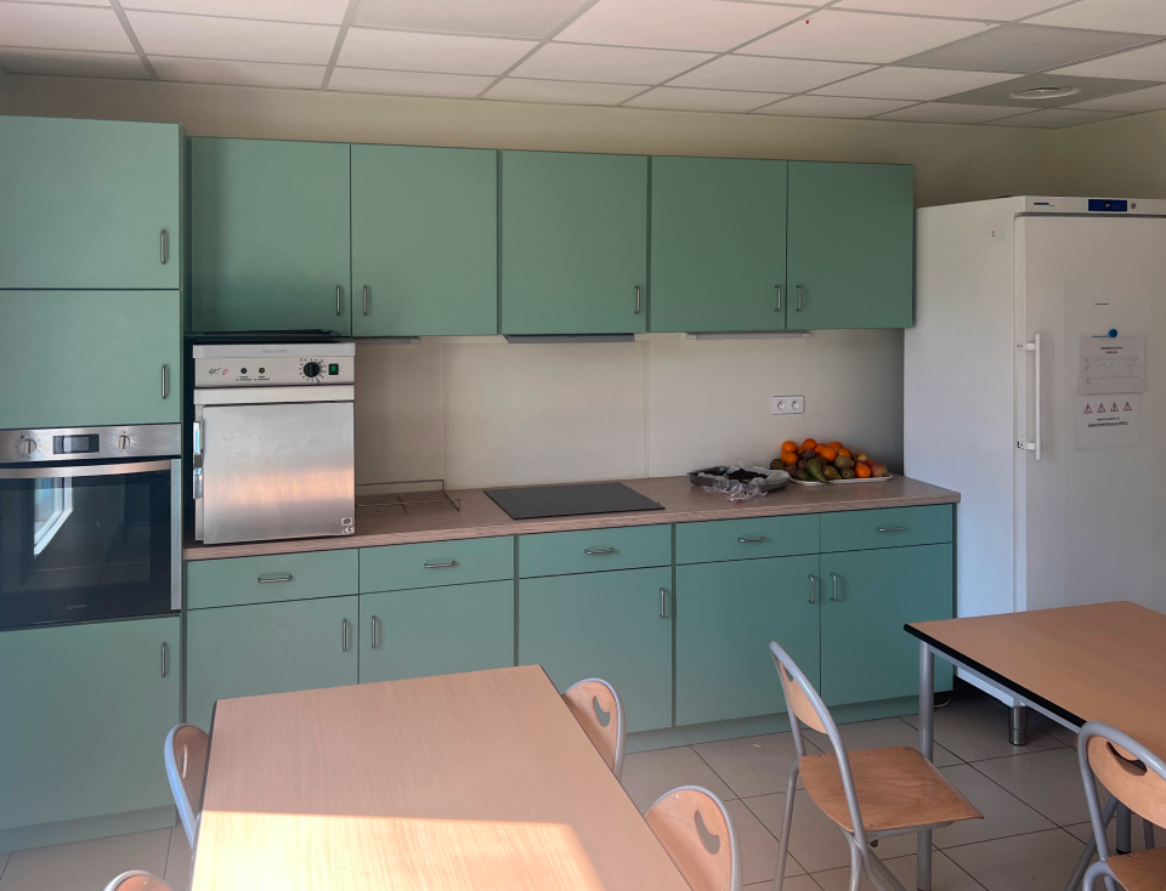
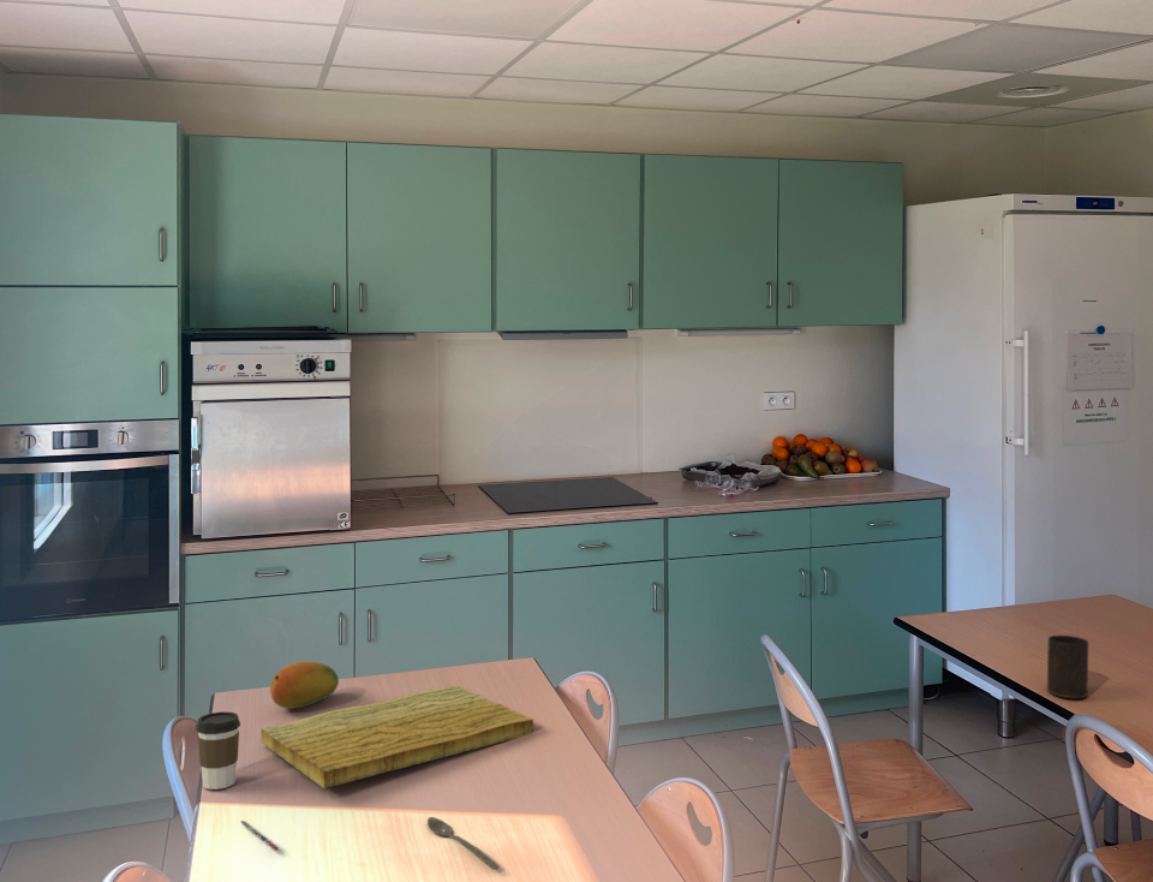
+ pen [239,820,281,852]
+ spoon [426,816,501,871]
+ cutting board [261,685,534,789]
+ cup [1046,634,1089,699]
+ coffee cup [195,710,241,791]
+ fruit [269,660,340,710]
